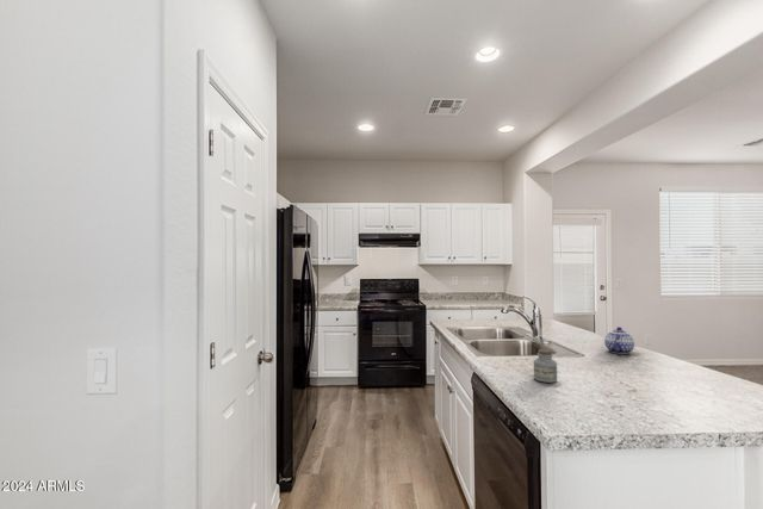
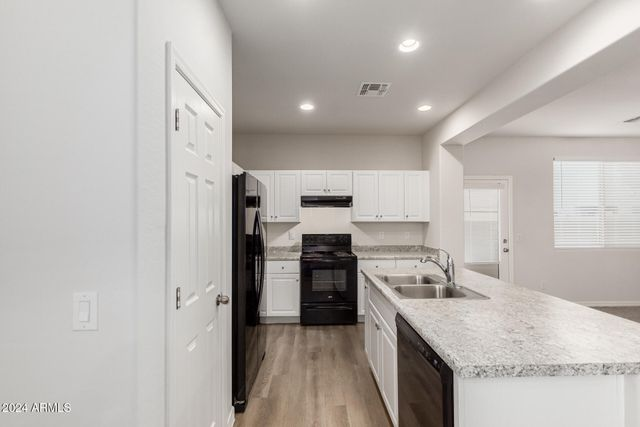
- teapot [603,325,635,355]
- jar [533,348,558,384]
